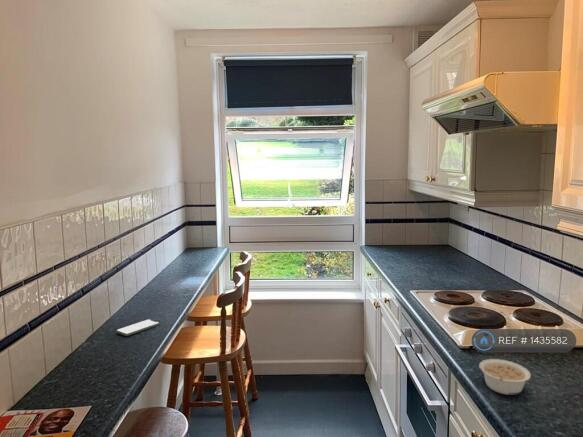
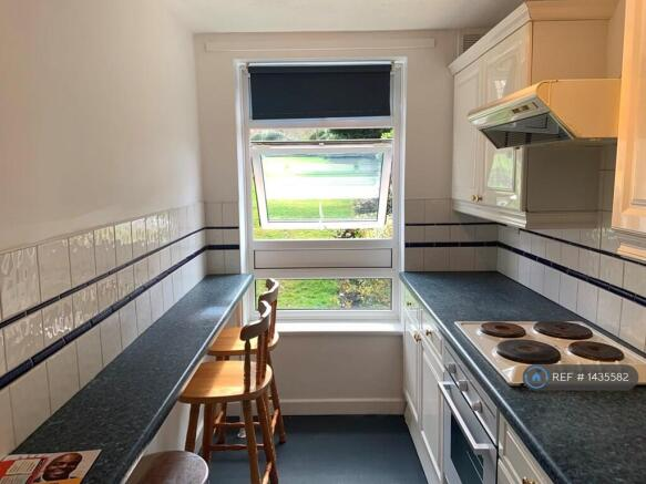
- legume [478,358,532,396]
- smartphone [115,318,161,337]
